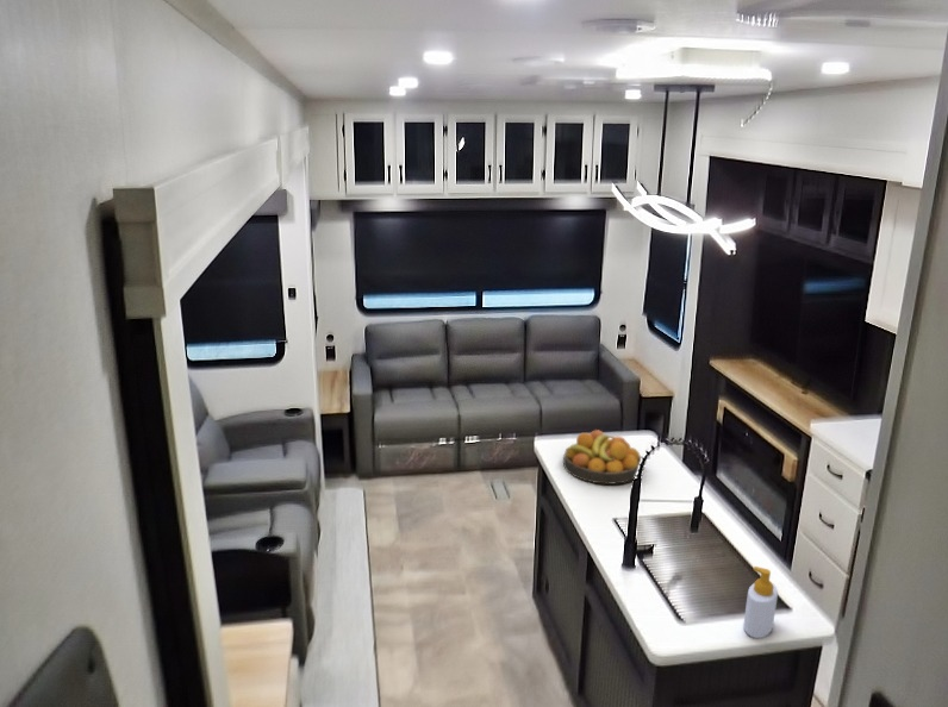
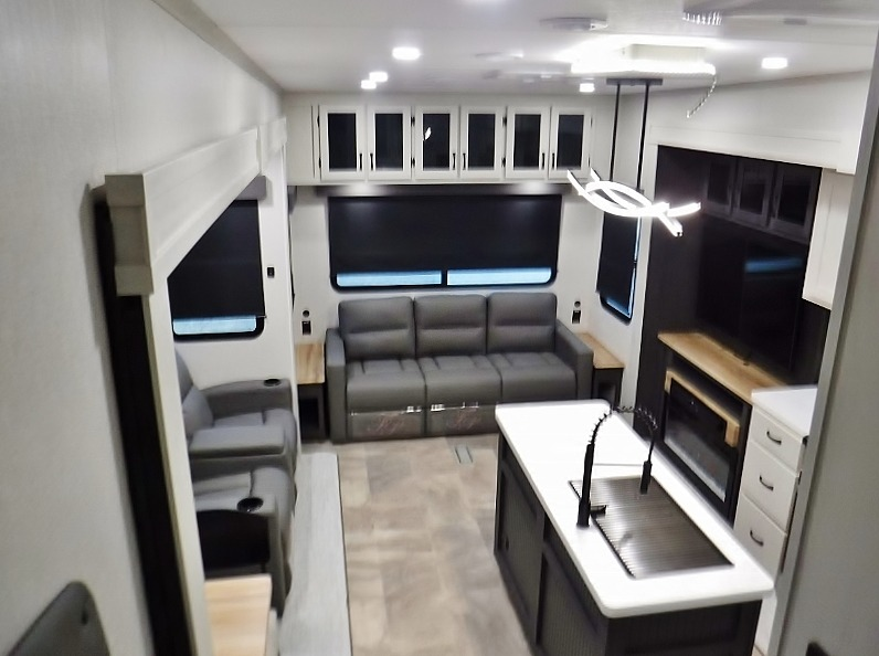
- fruit bowl [562,428,643,486]
- soap bottle [742,565,779,639]
